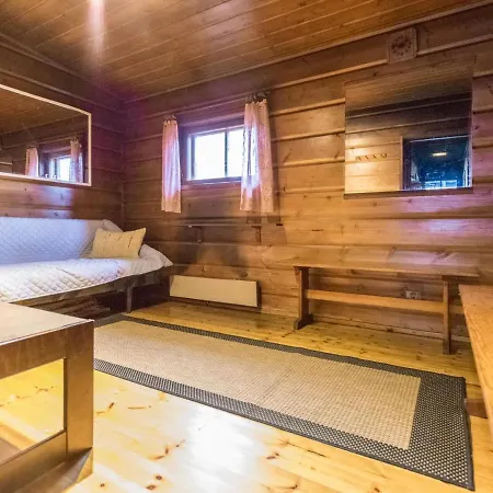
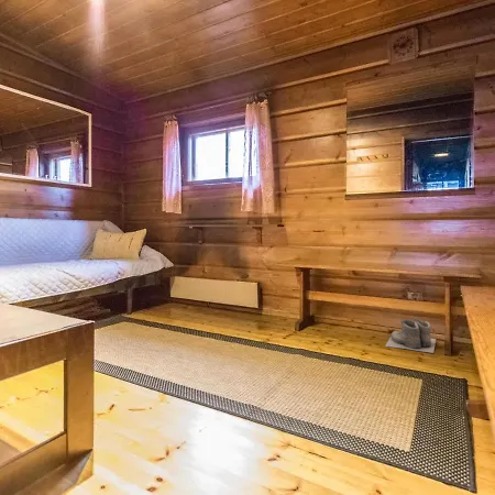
+ boots [384,317,437,354]
